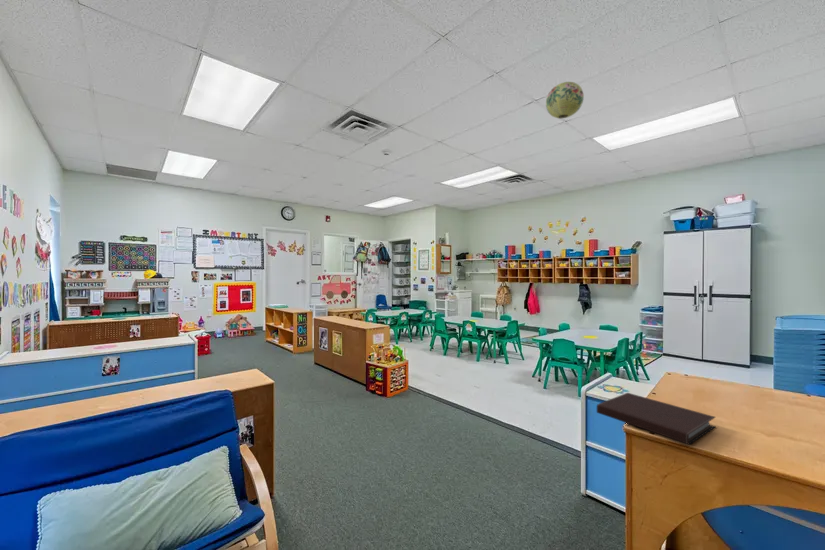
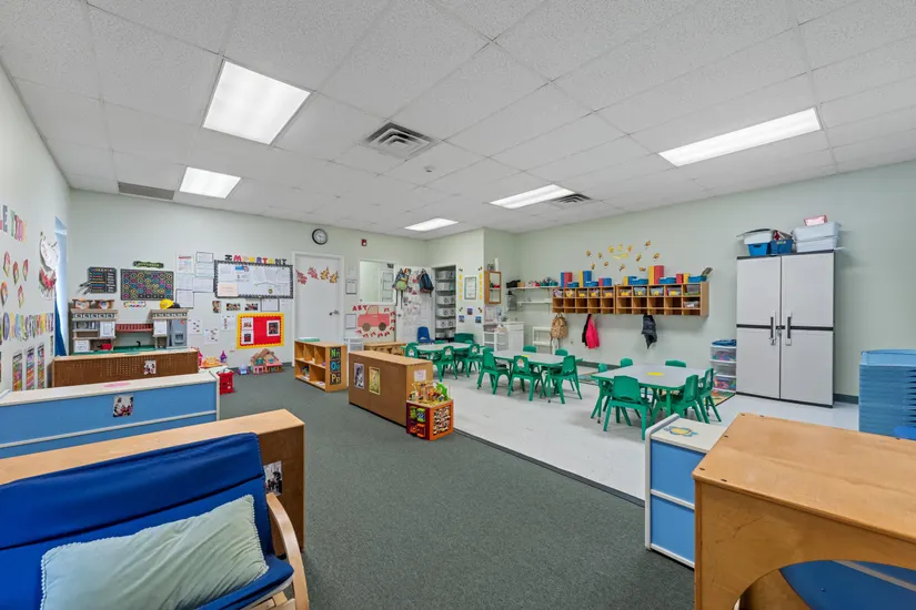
- paper lantern [545,81,585,120]
- notebook [596,392,717,445]
